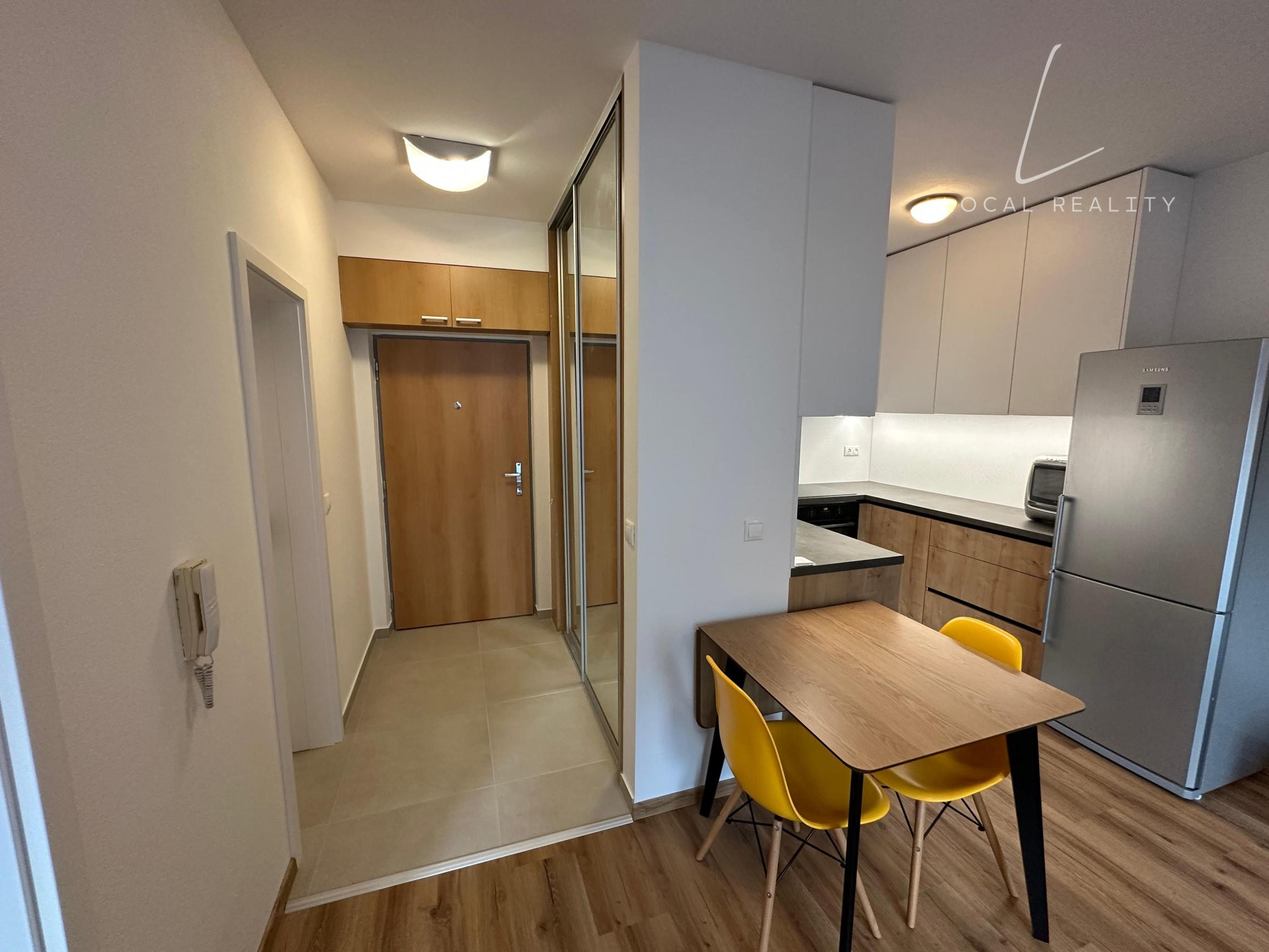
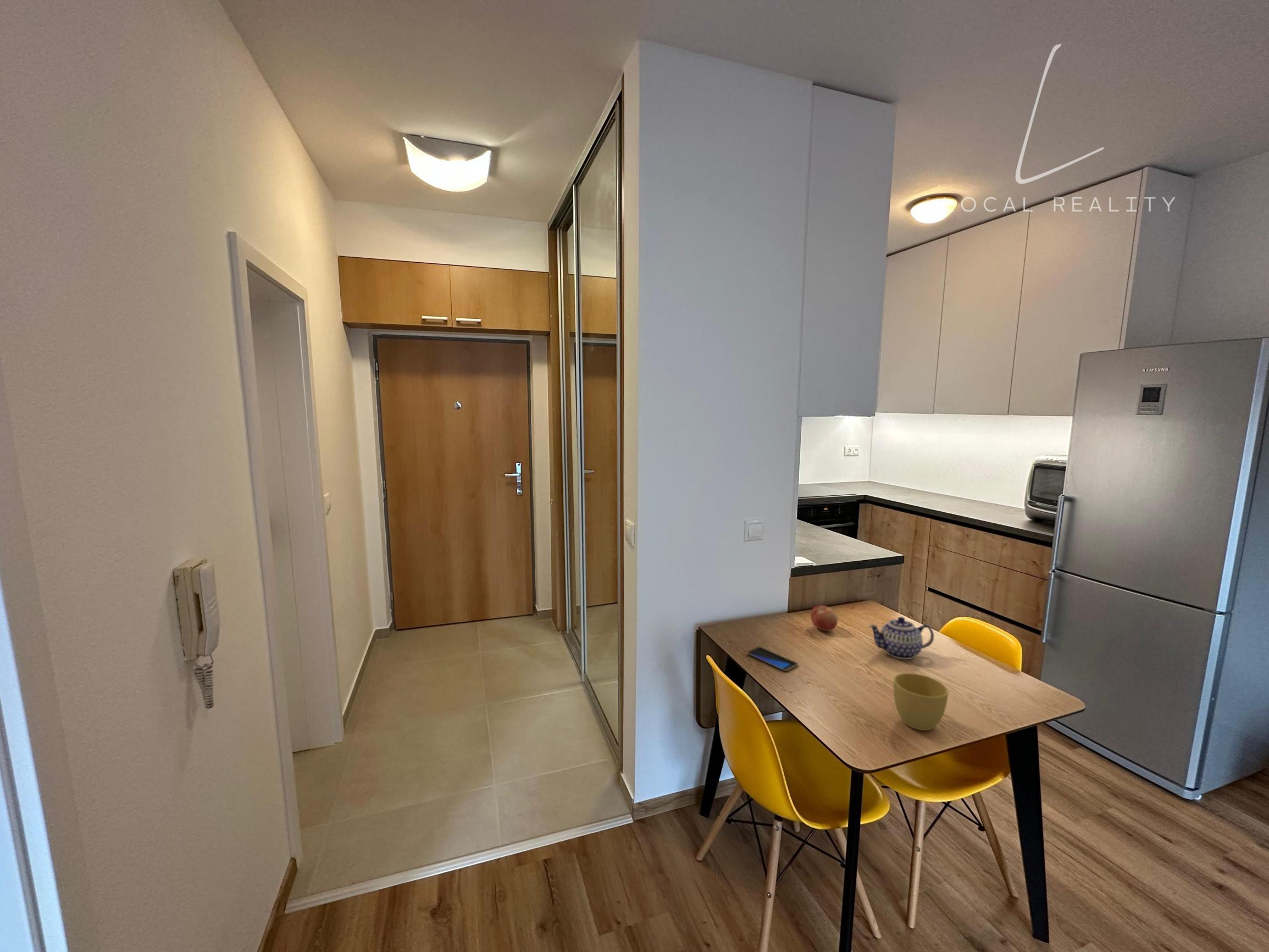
+ teapot [868,616,934,660]
+ smartphone [746,646,799,672]
+ fruit [810,605,838,632]
+ cup [893,672,949,731]
